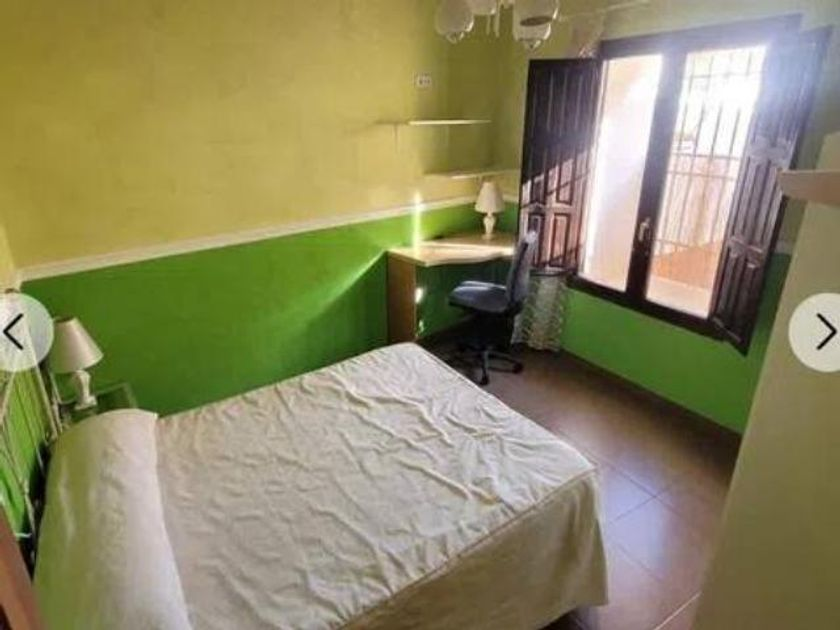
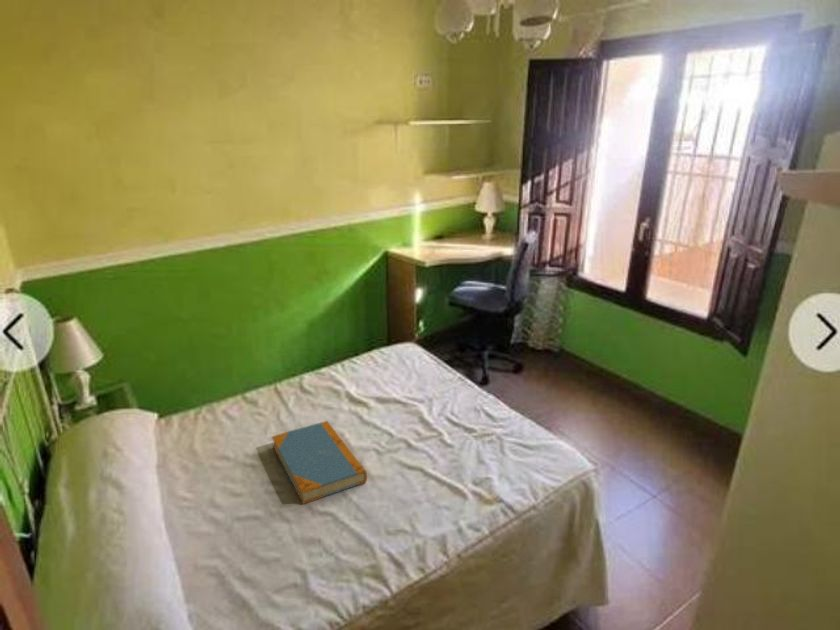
+ book [271,420,368,505]
